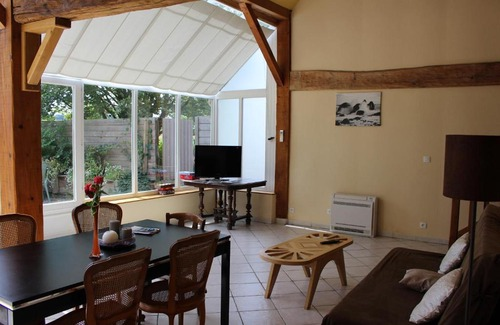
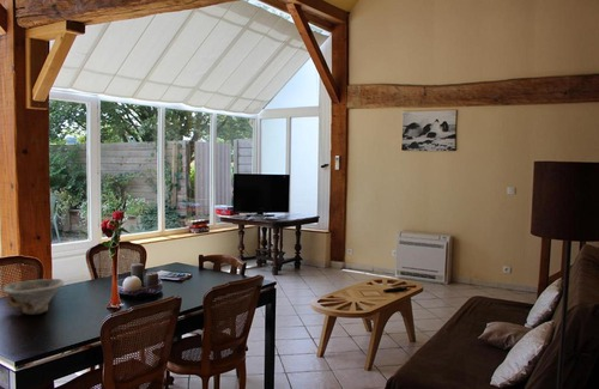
+ bowl [1,278,65,316]
